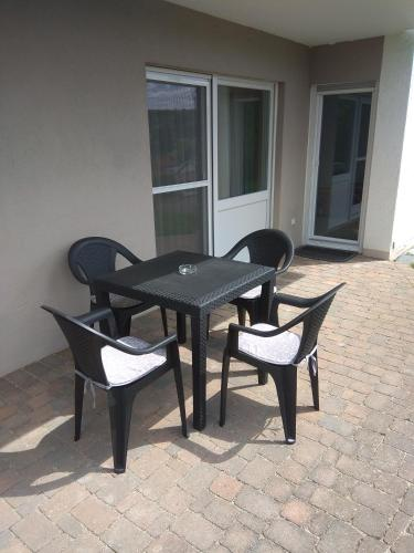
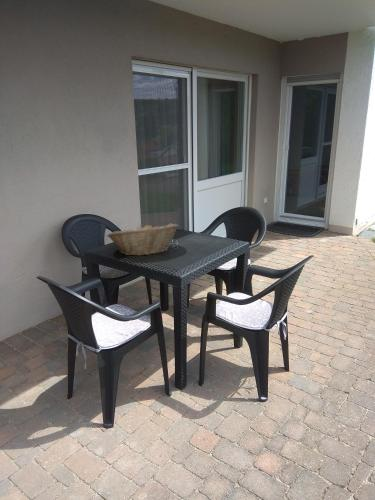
+ fruit basket [106,222,179,257]
